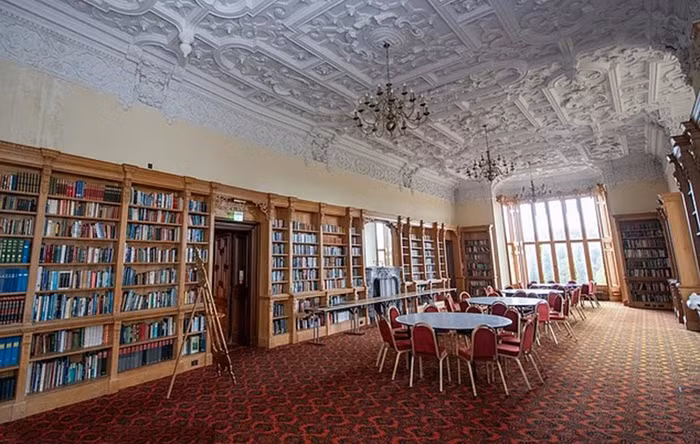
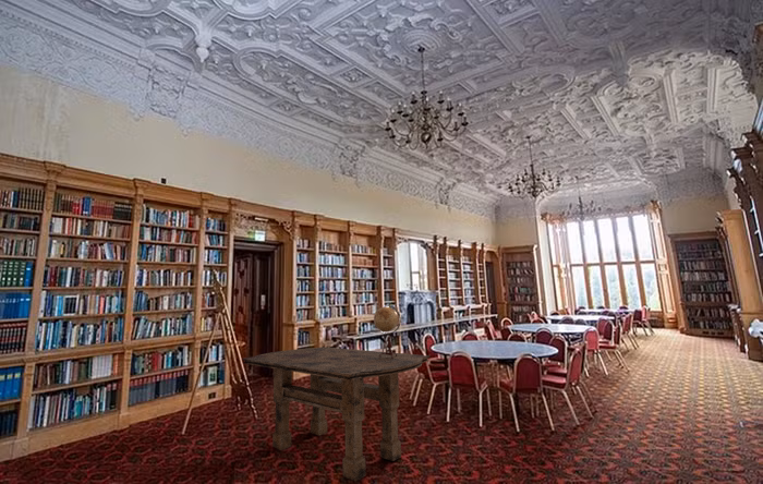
+ globe [373,304,402,359]
+ dining table [241,346,431,482]
